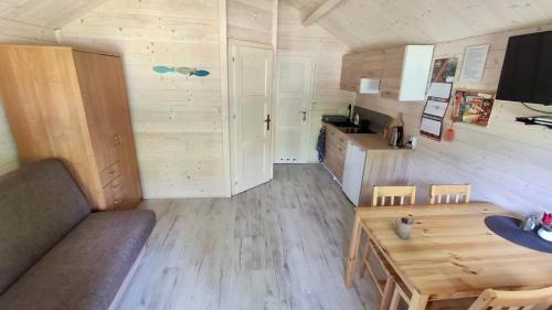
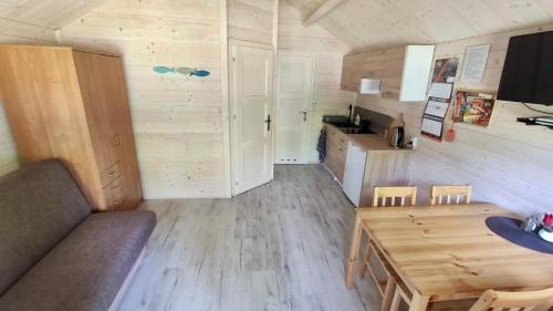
- cup [394,216,415,239]
